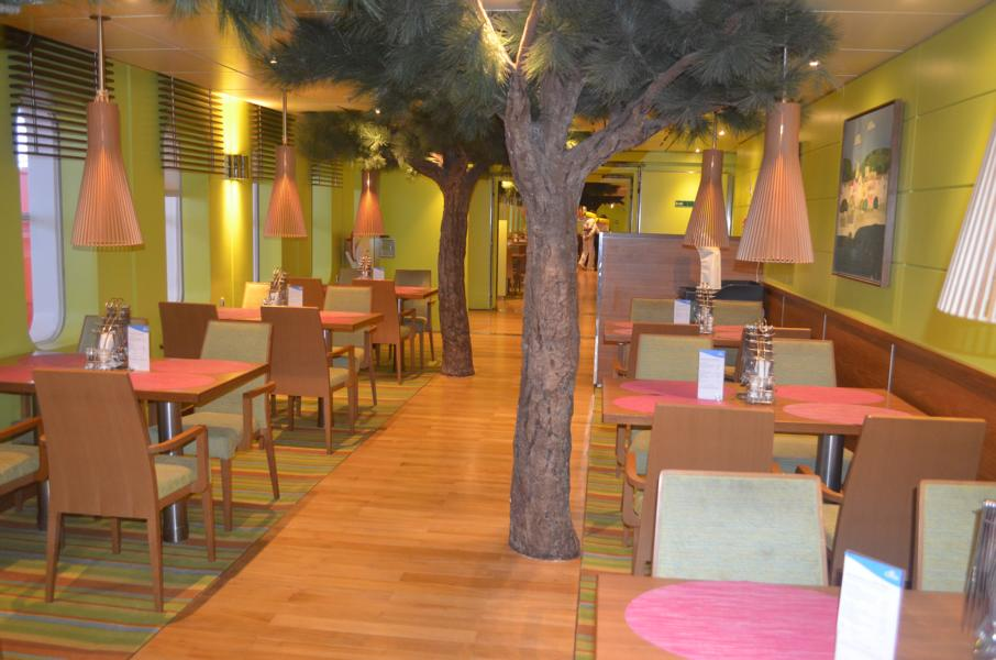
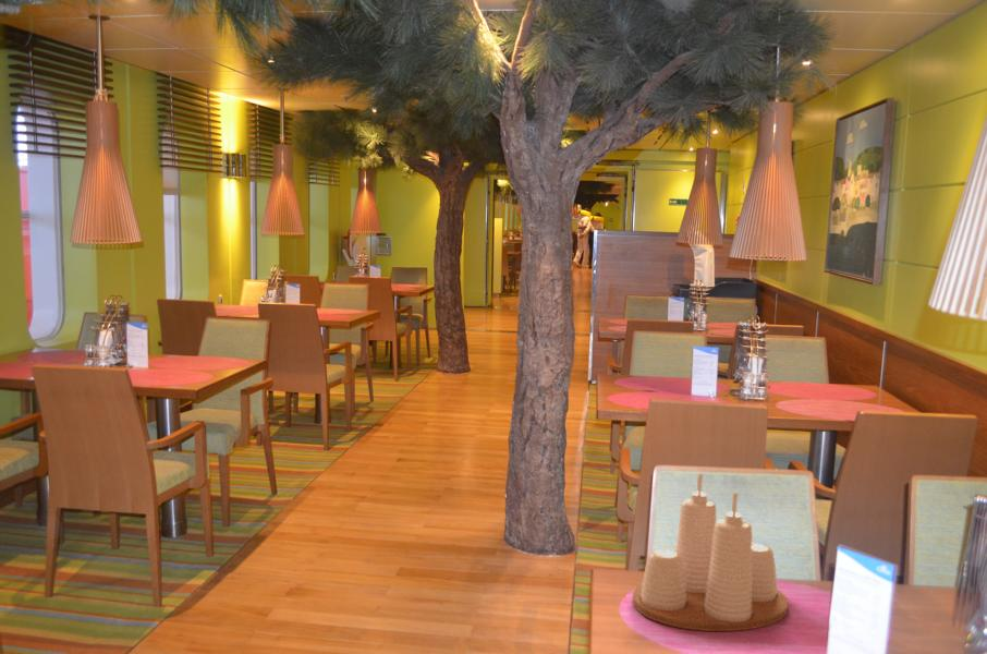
+ condiment set [632,472,789,632]
